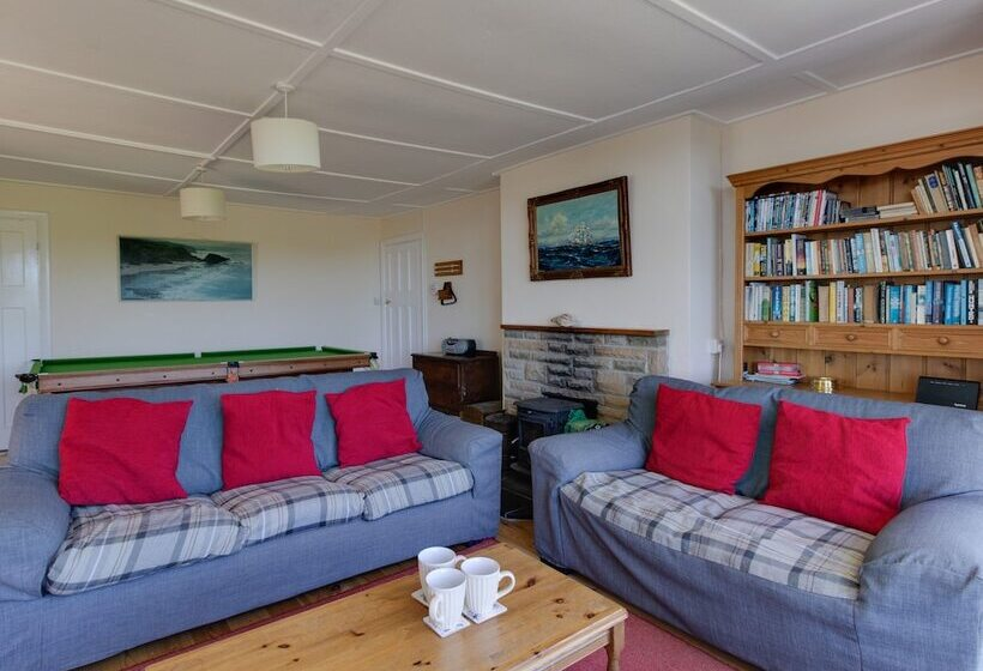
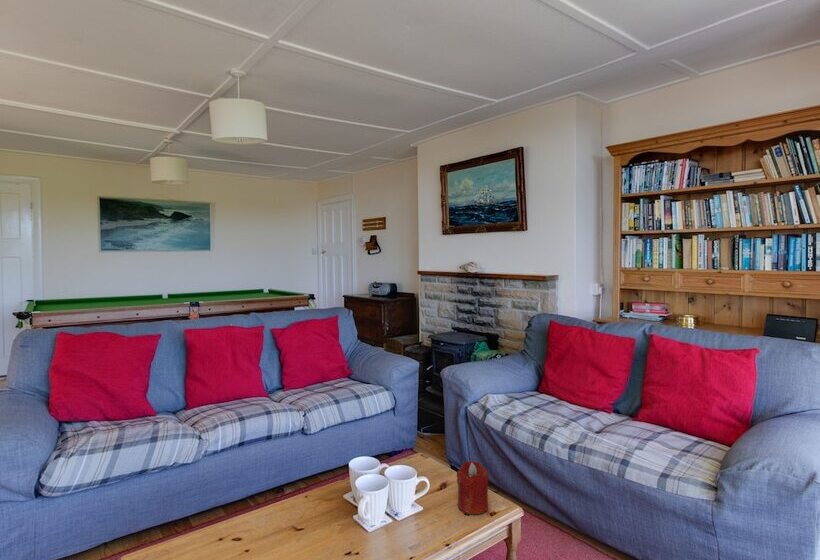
+ candle [456,460,489,515]
